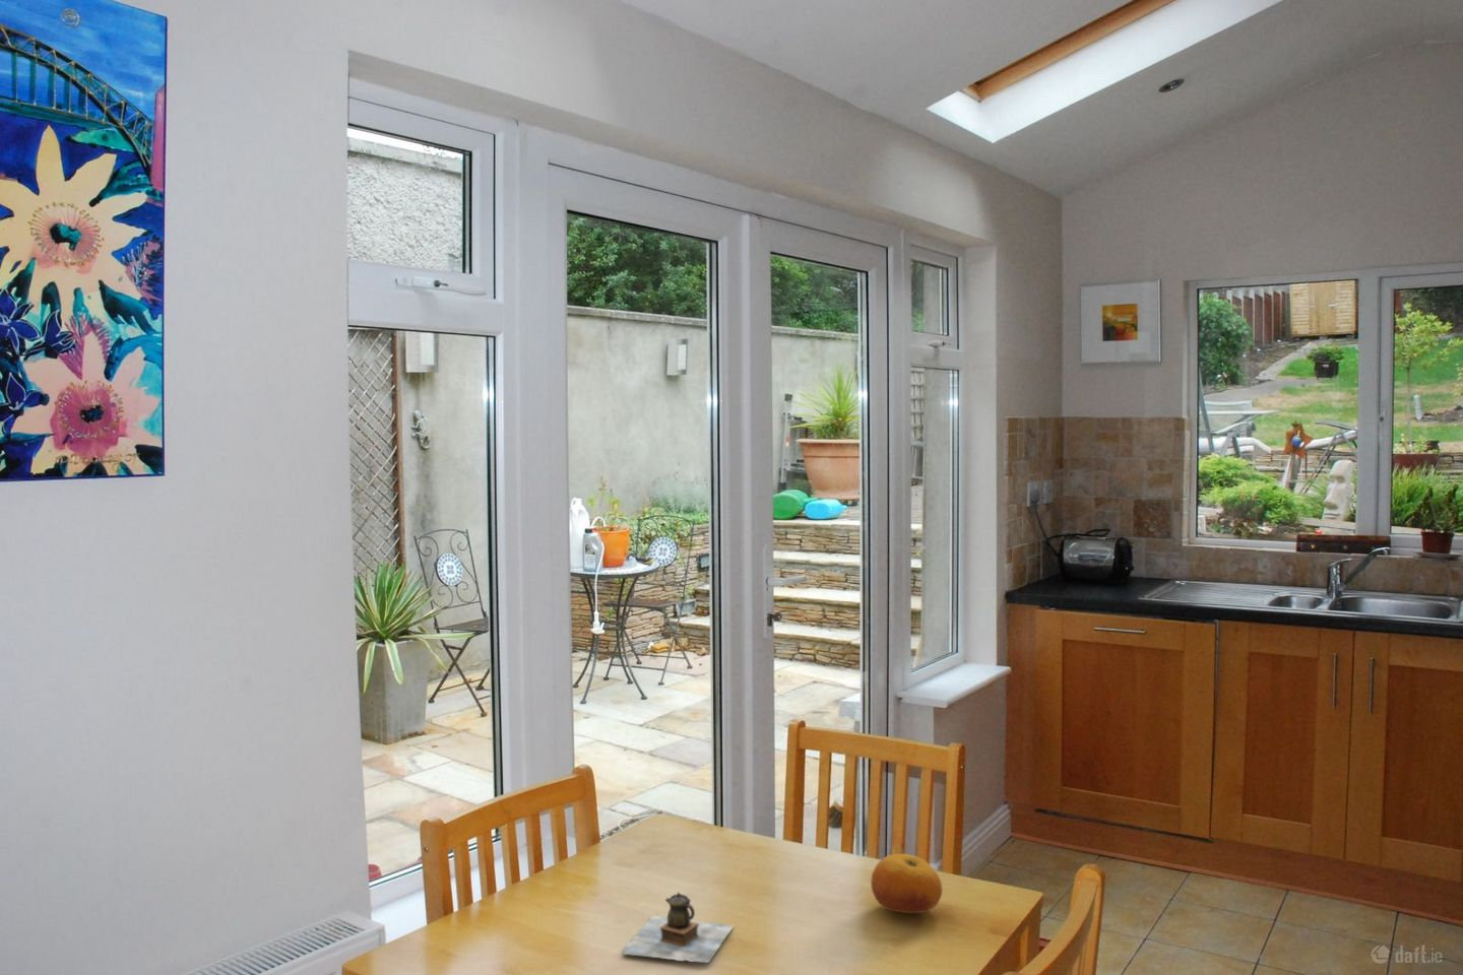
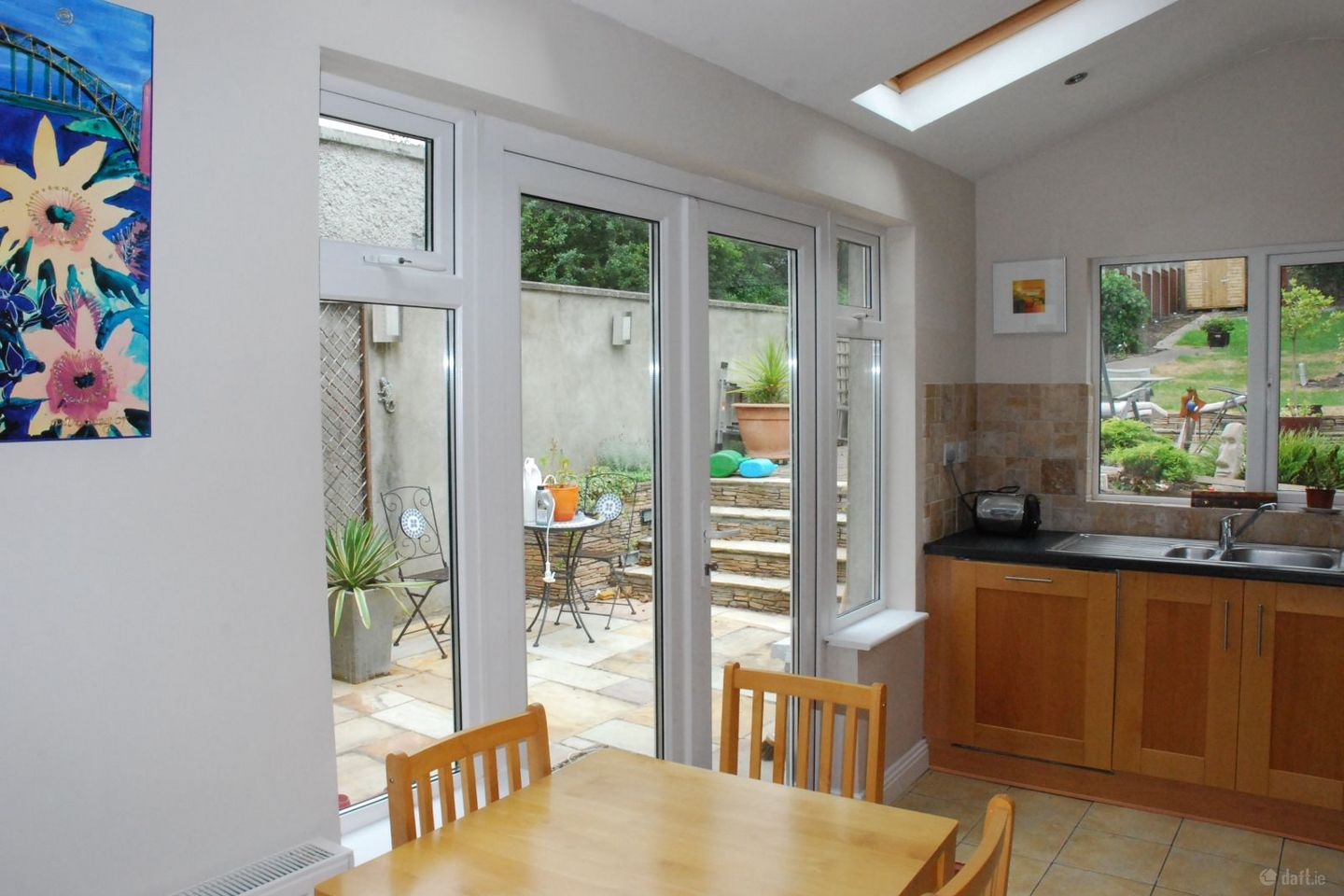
- teapot [623,891,735,964]
- fruit [870,853,943,914]
